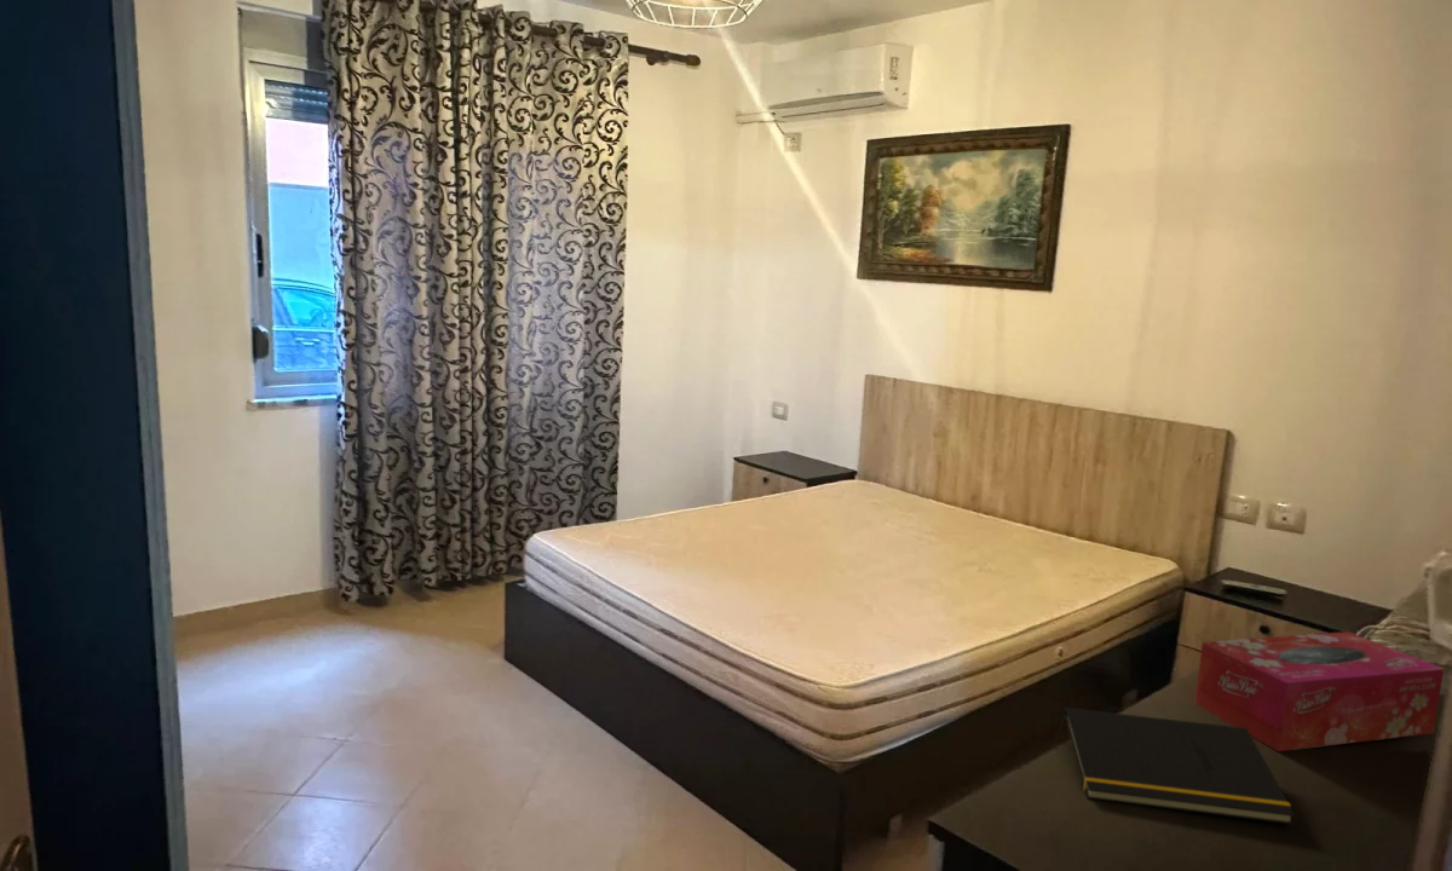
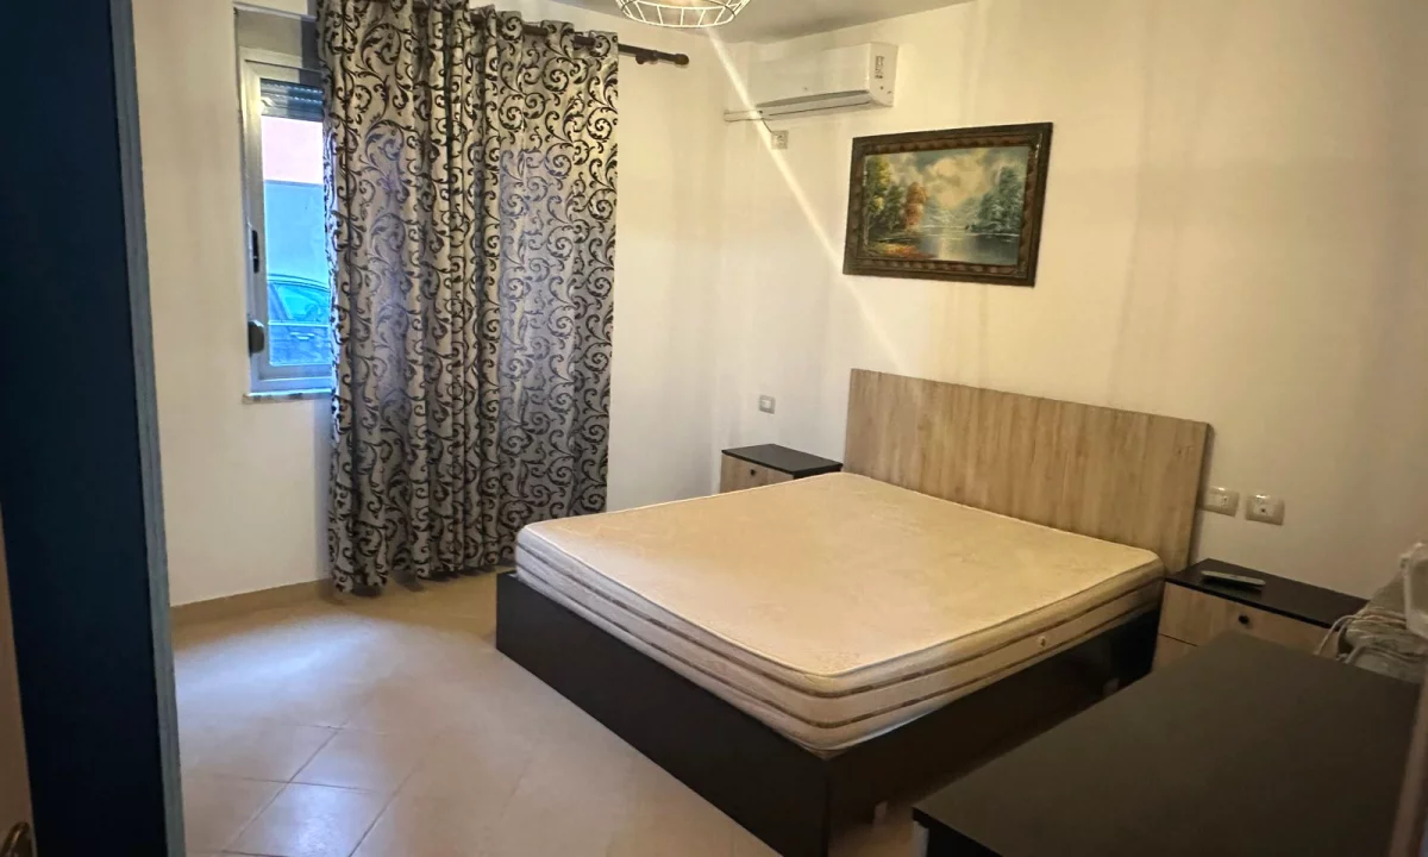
- tissue box [1193,630,1445,752]
- notepad [1058,706,1296,825]
